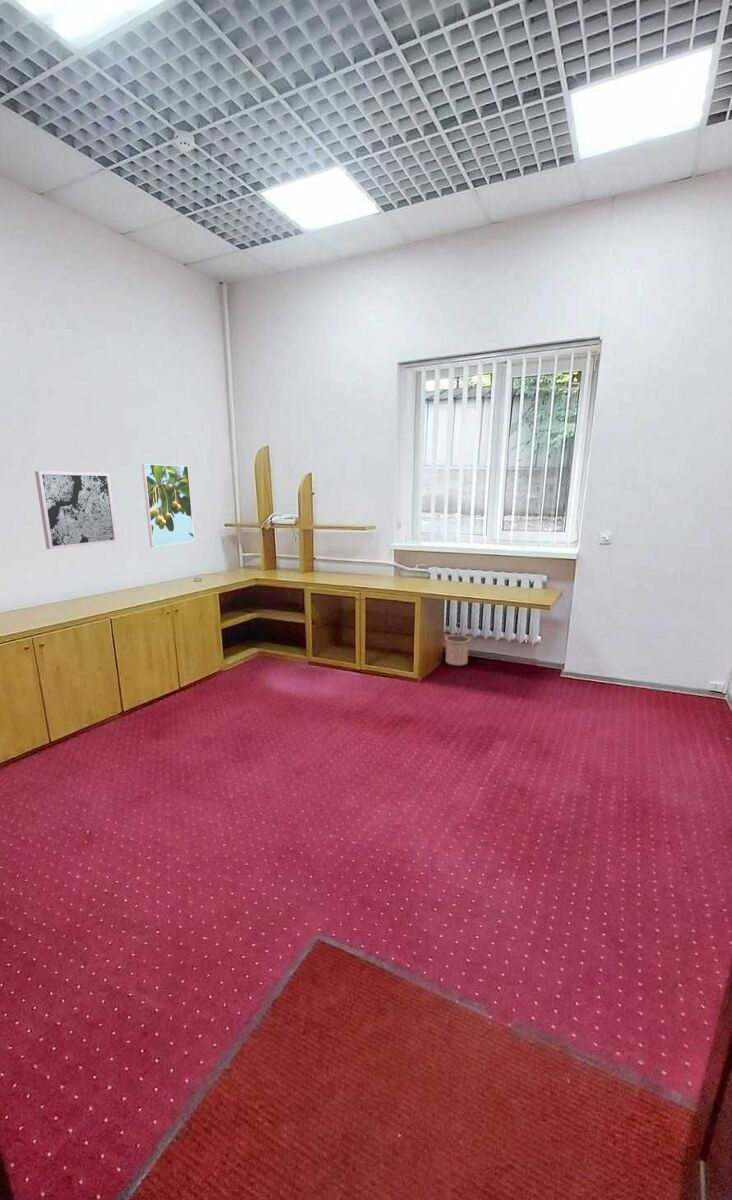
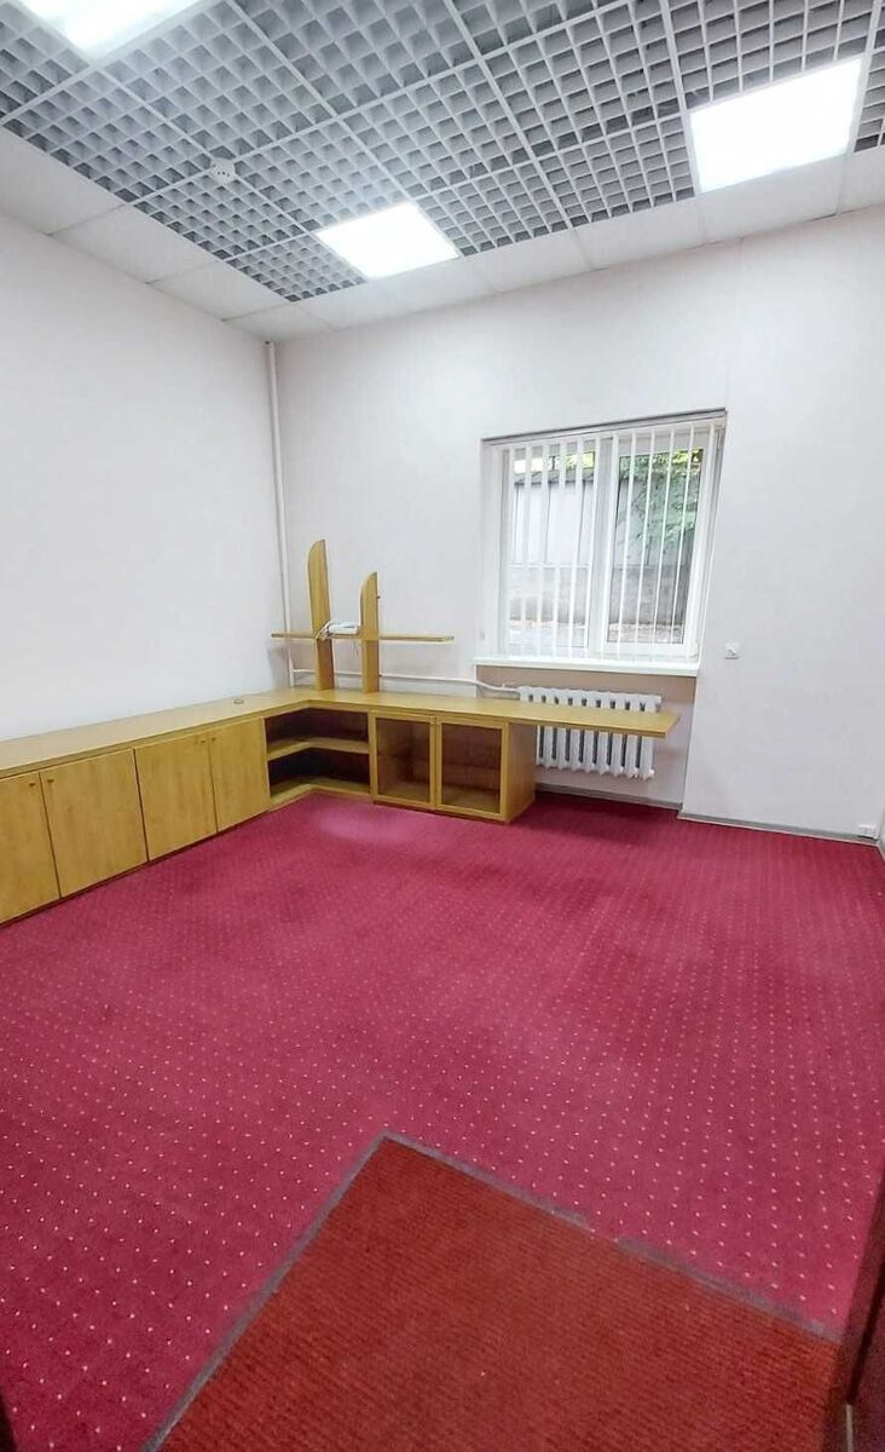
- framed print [141,463,195,548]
- wall art [34,470,118,550]
- bucket [443,622,473,667]
